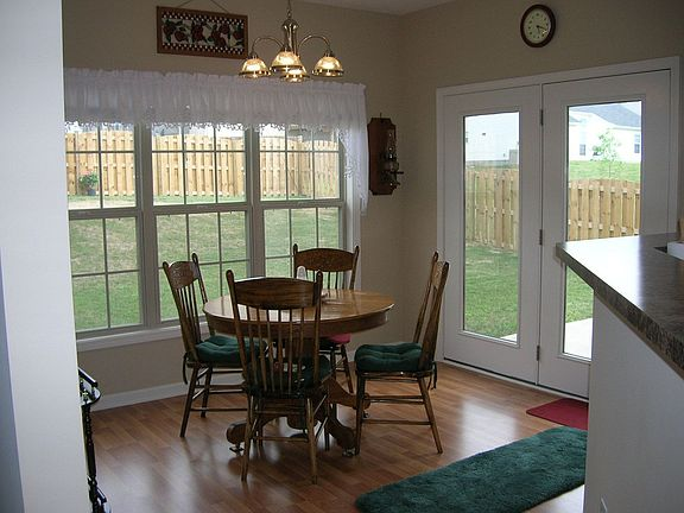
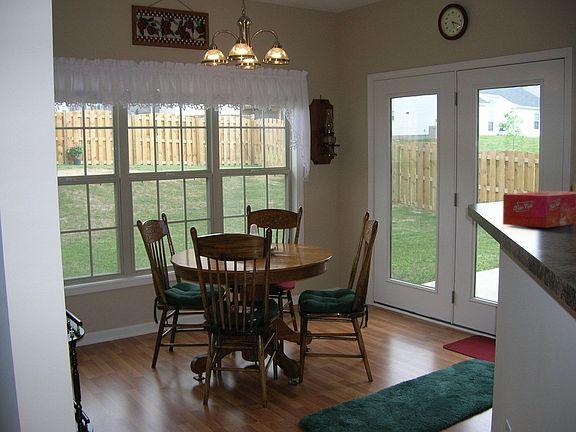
+ tissue box [502,190,576,229]
